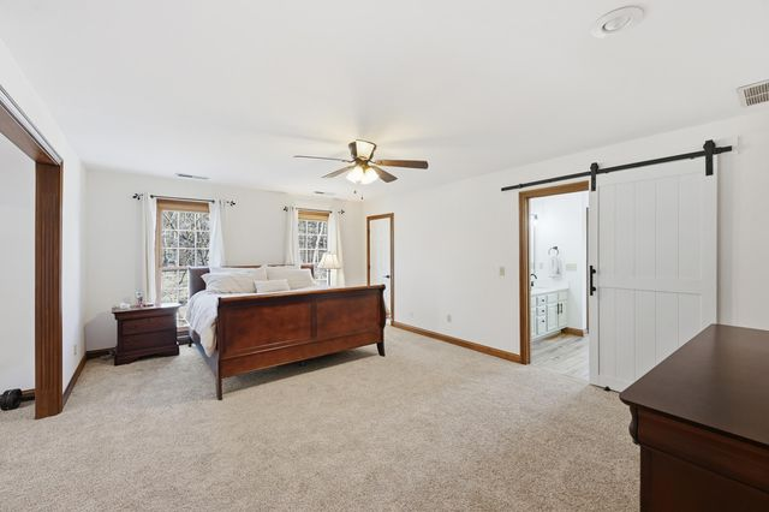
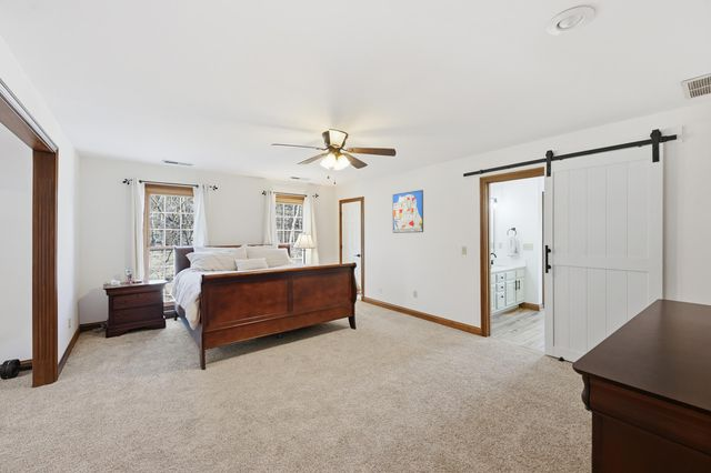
+ wall art [392,189,424,234]
